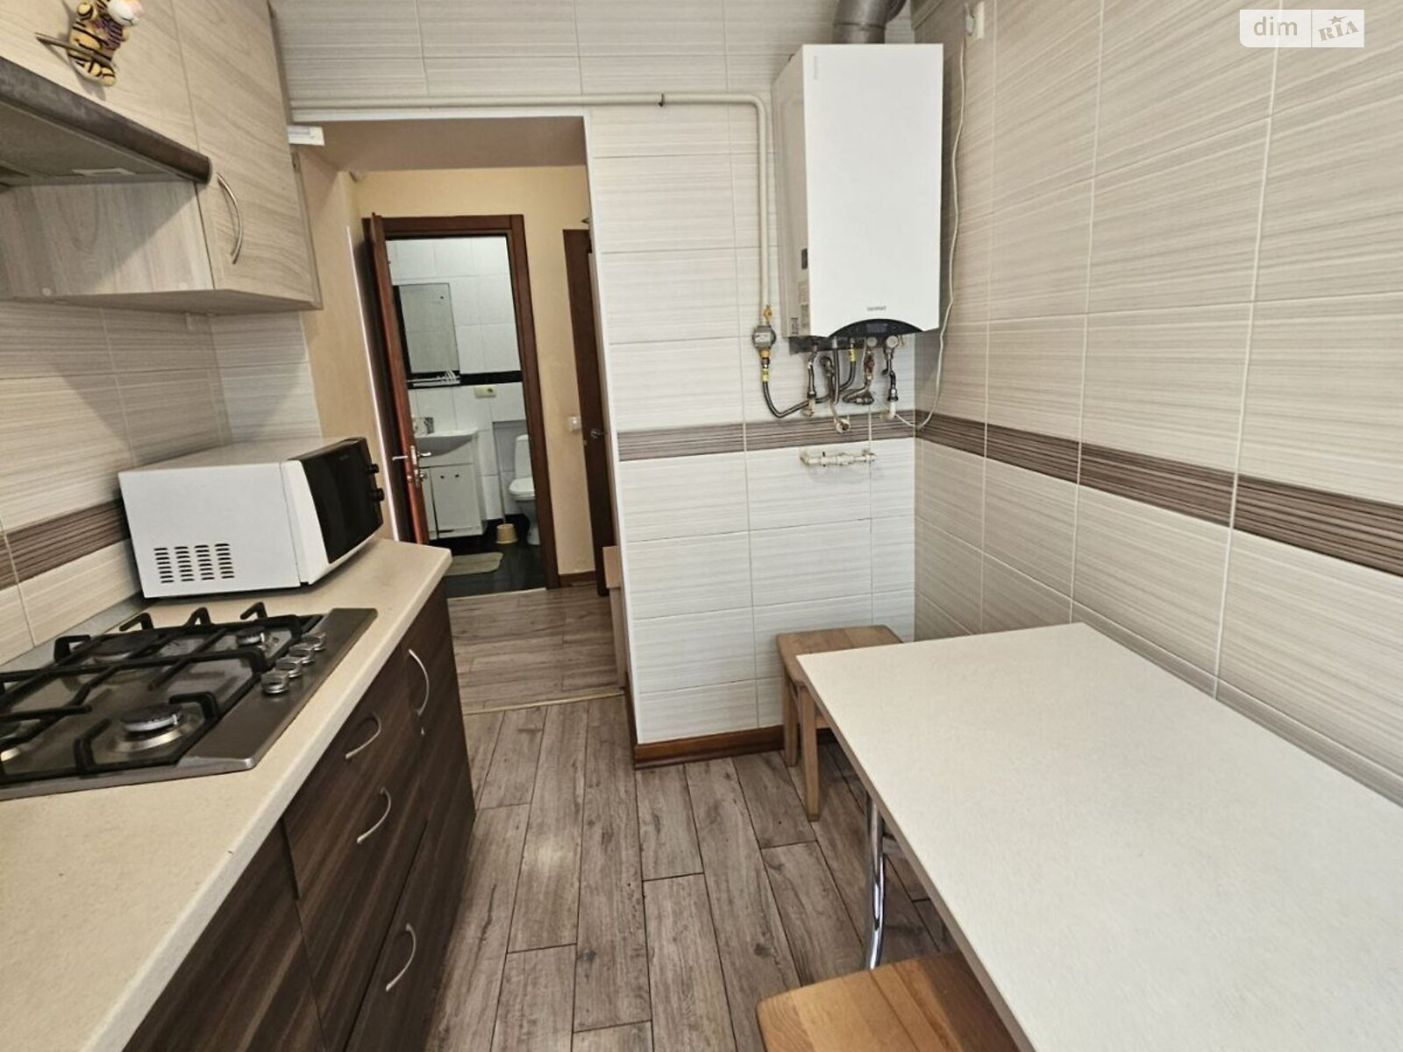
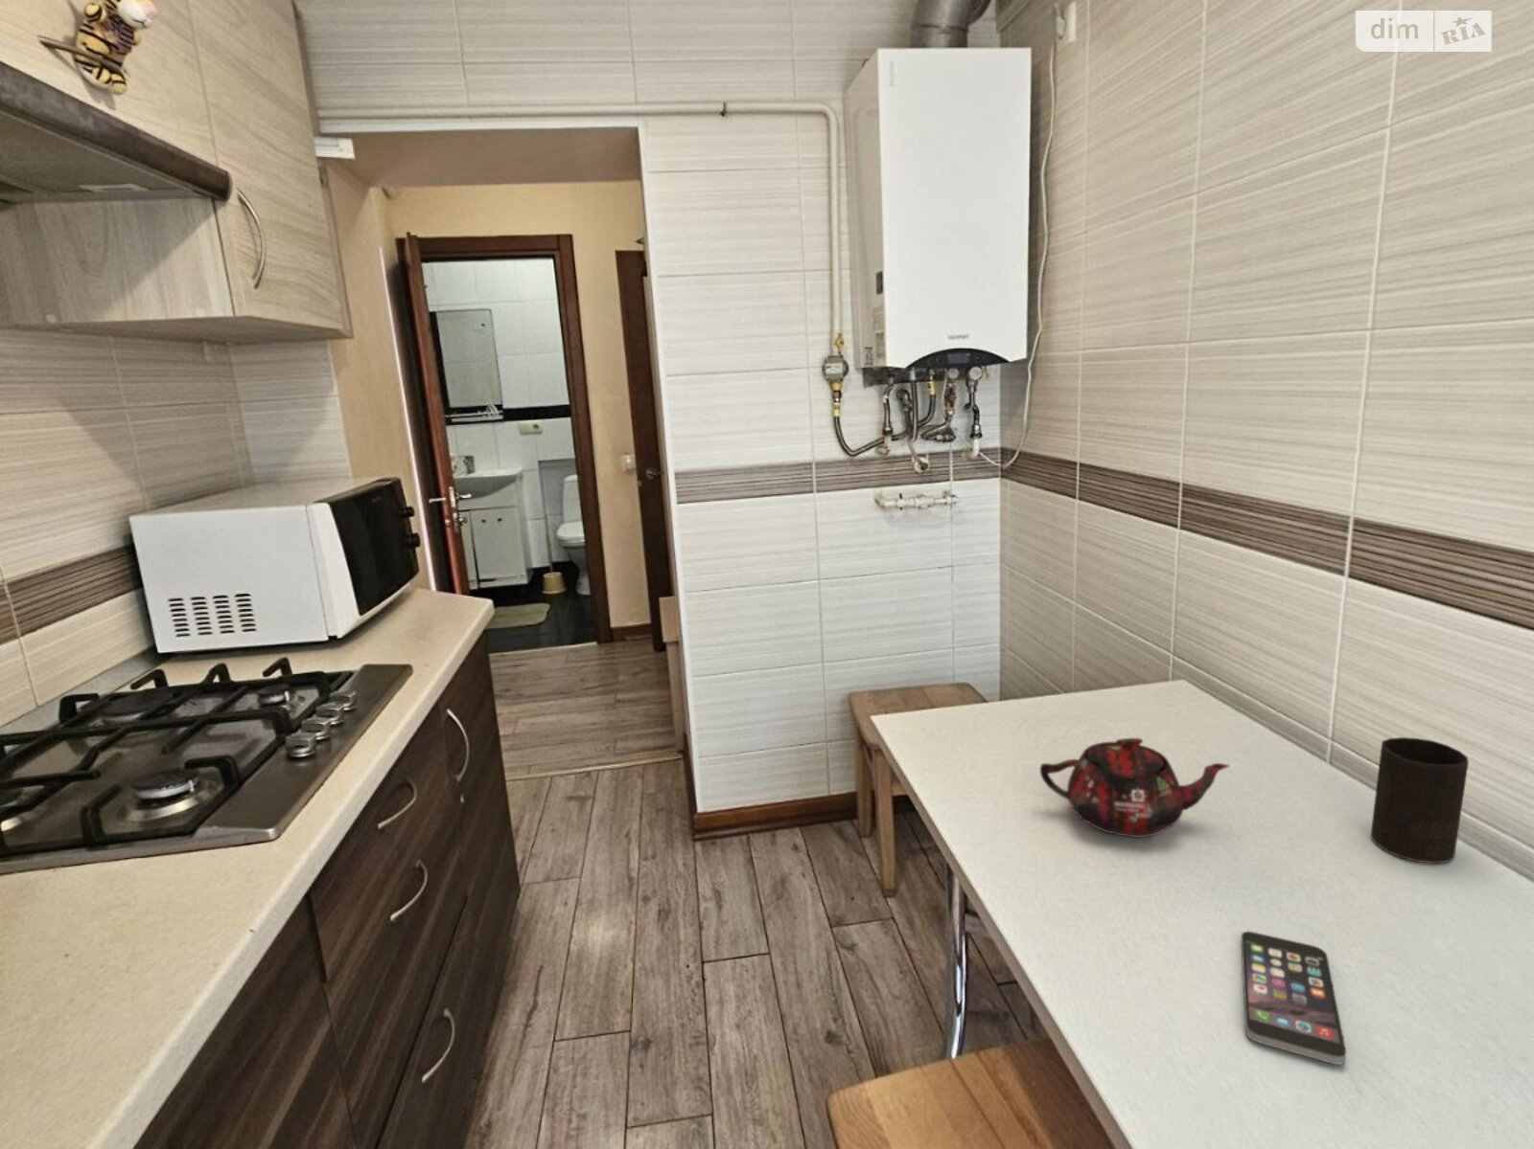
+ cup [1370,736,1470,864]
+ smartphone [1240,931,1347,1066]
+ teapot [1039,737,1230,839]
